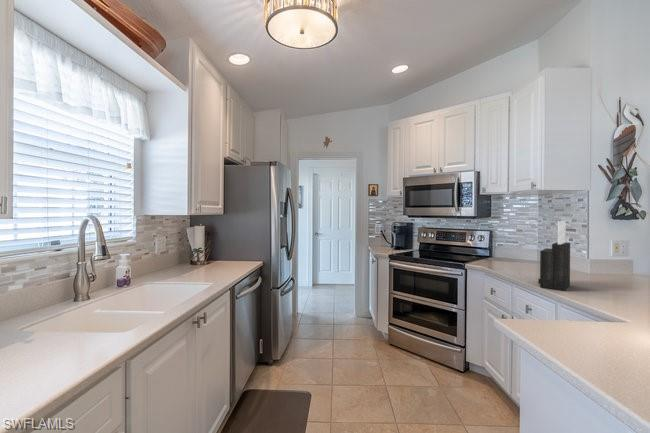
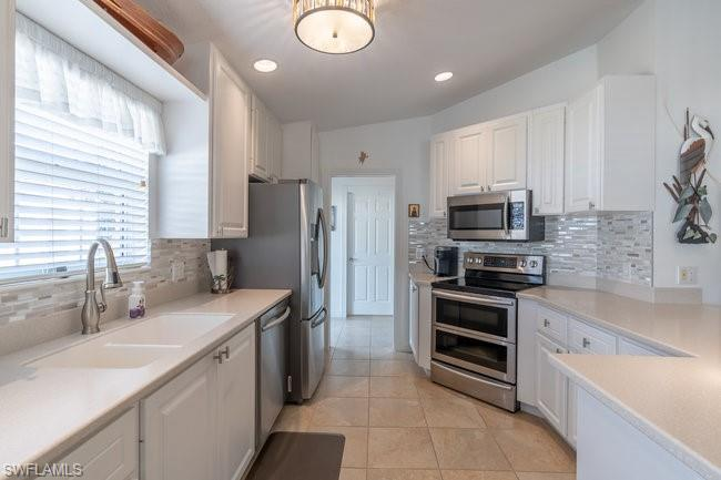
- knife block [537,220,571,292]
